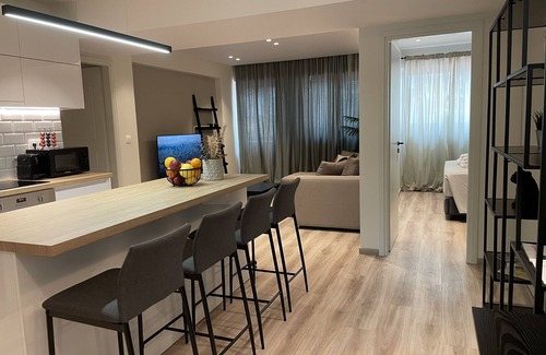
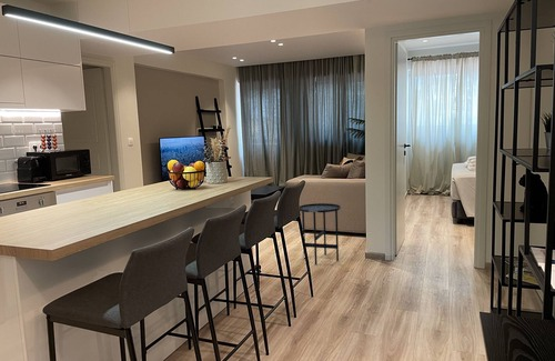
+ side table [299,202,342,265]
